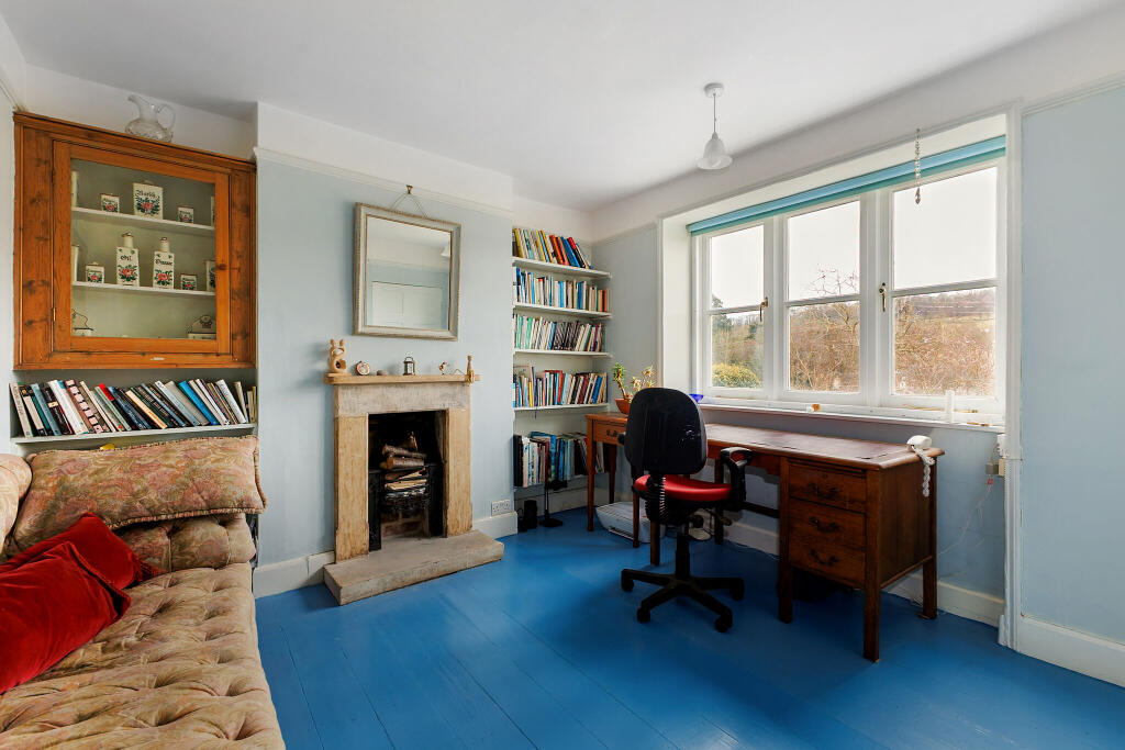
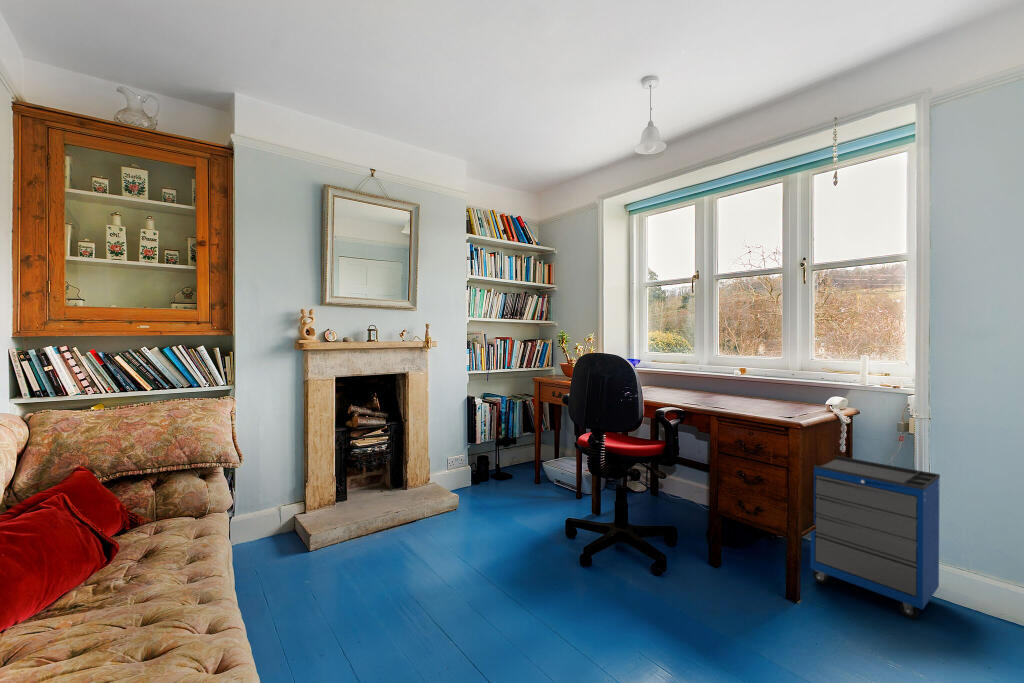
+ cabinet [809,455,941,619]
